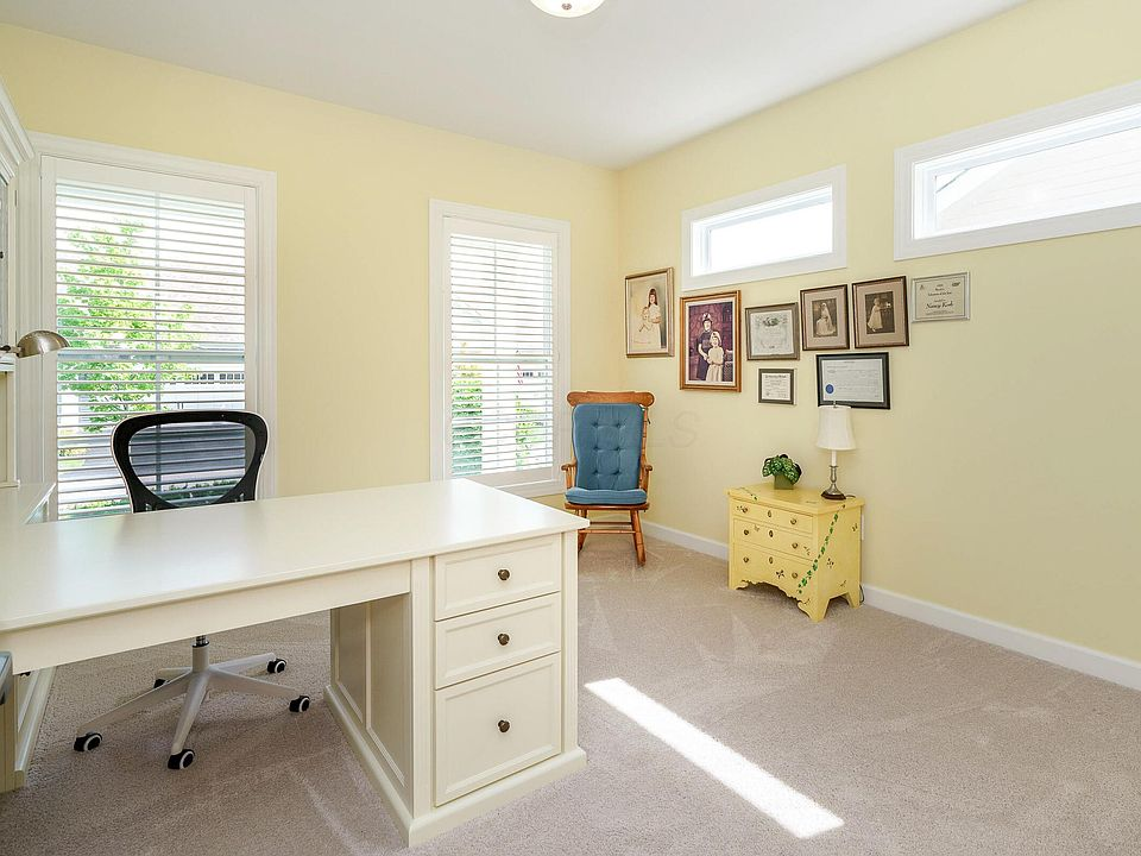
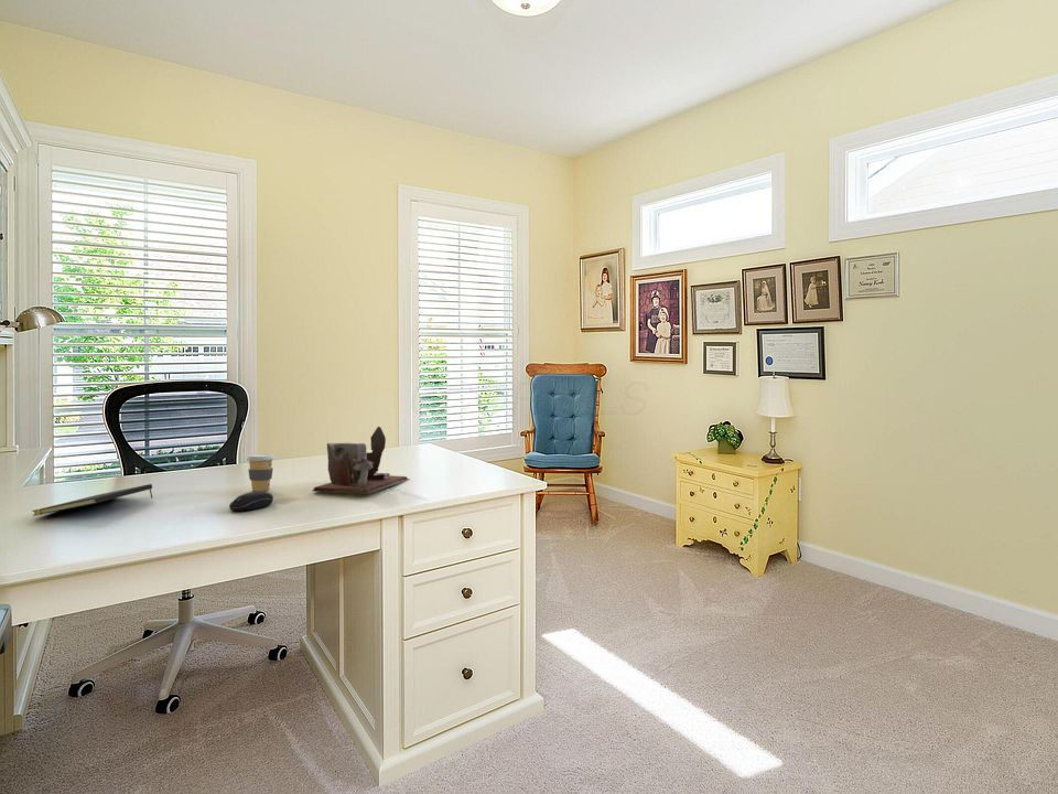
+ notepad [31,483,153,517]
+ desk organizer [311,426,411,495]
+ coffee cup [245,453,276,492]
+ computer mouse [228,491,274,512]
